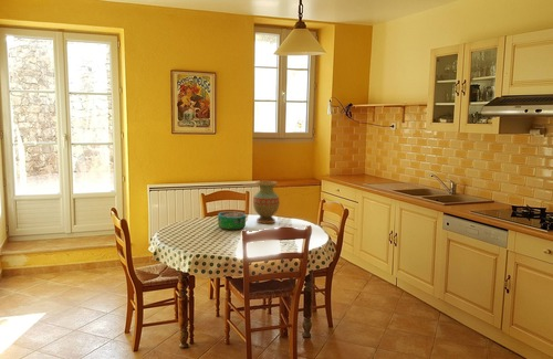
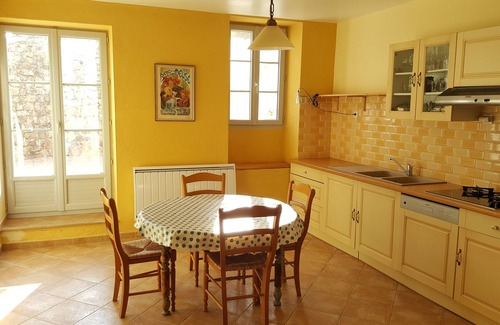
- decorative bowl [217,211,247,231]
- vase [252,180,281,224]
